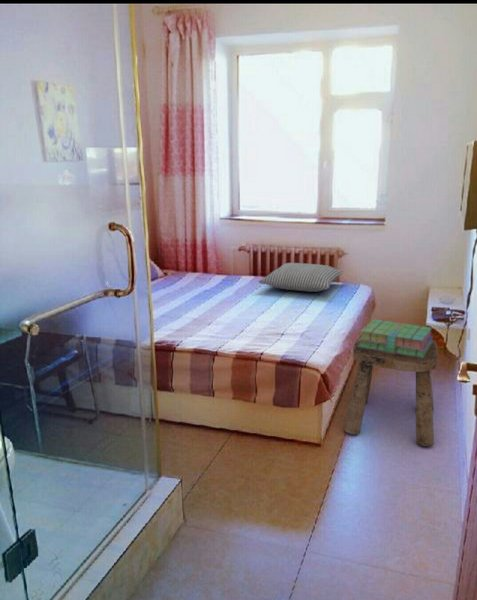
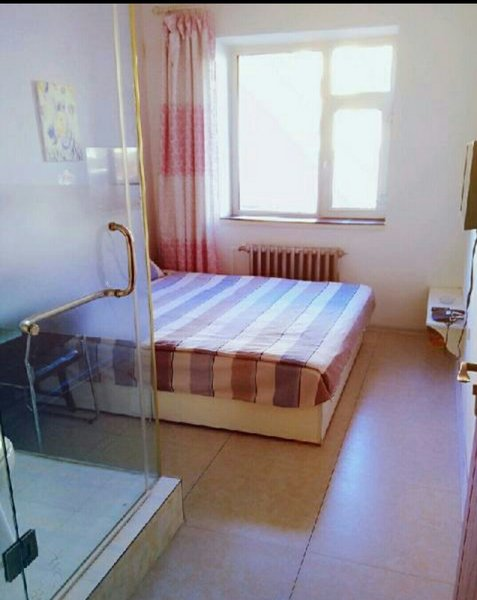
- stack of books [358,318,434,358]
- pillow [257,262,345,293]
- stool [343,334,439,447]
